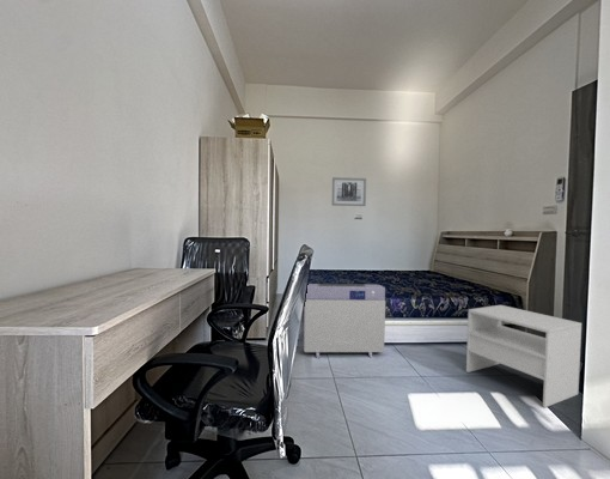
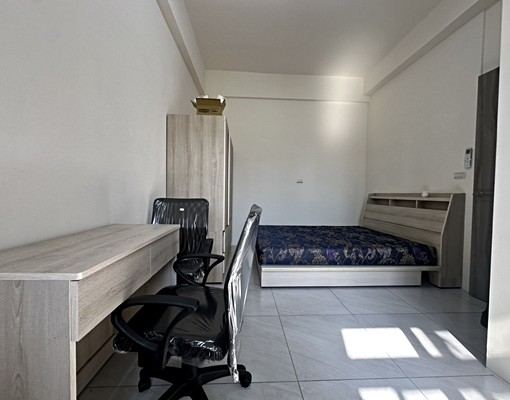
- wall art [331,176,367,207]
- nightstand [465,304,582,408]
- air purifier [303,283,386,359]
